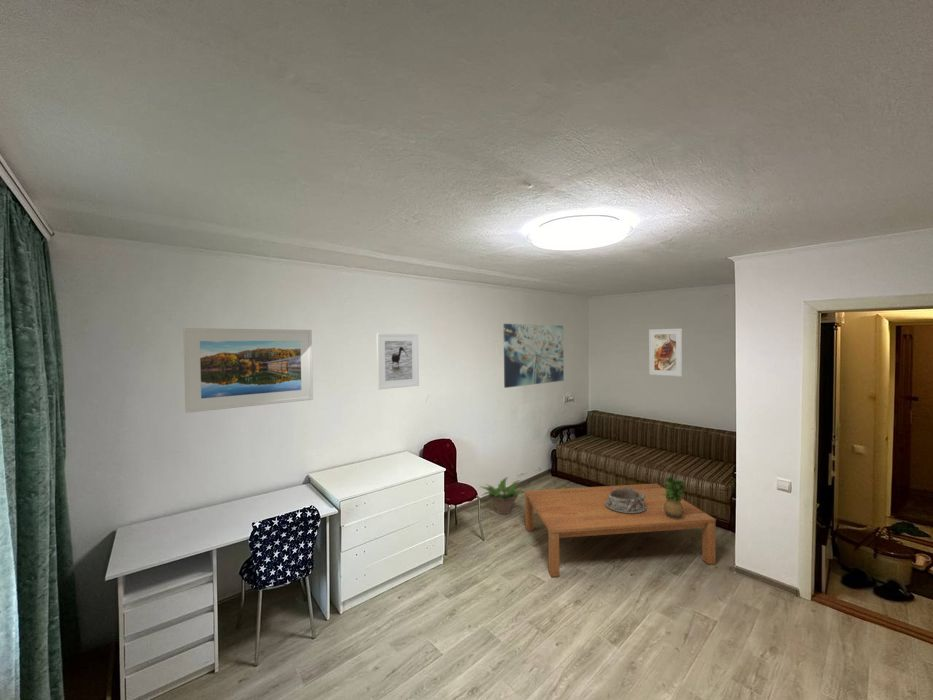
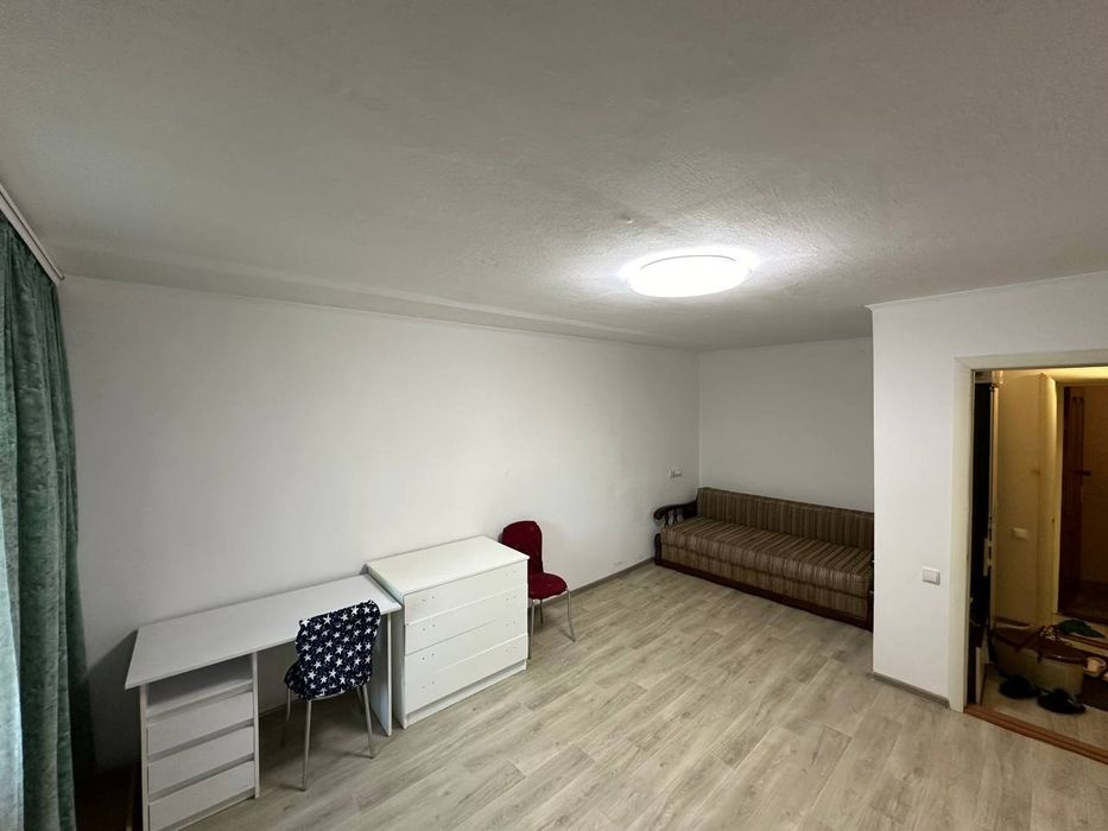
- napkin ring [605,486,647,514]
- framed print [182,327,314,414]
- coffee table [524,483,717,578]
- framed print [376,332,420,390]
- decorative plant [478,476,525,516]
- wall art [503,323,565,389]
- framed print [648,327,683,377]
- potted plant [663,475,689,520]
